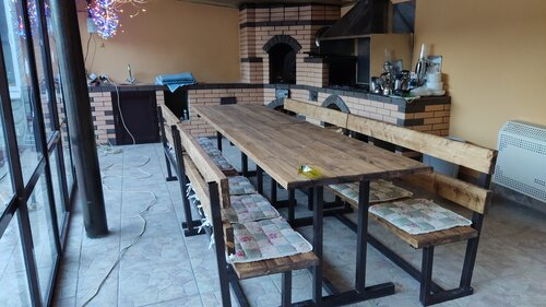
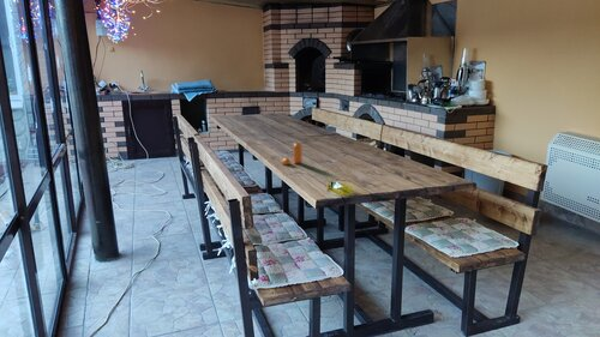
+ pepper shaker [281,142,304,166]
